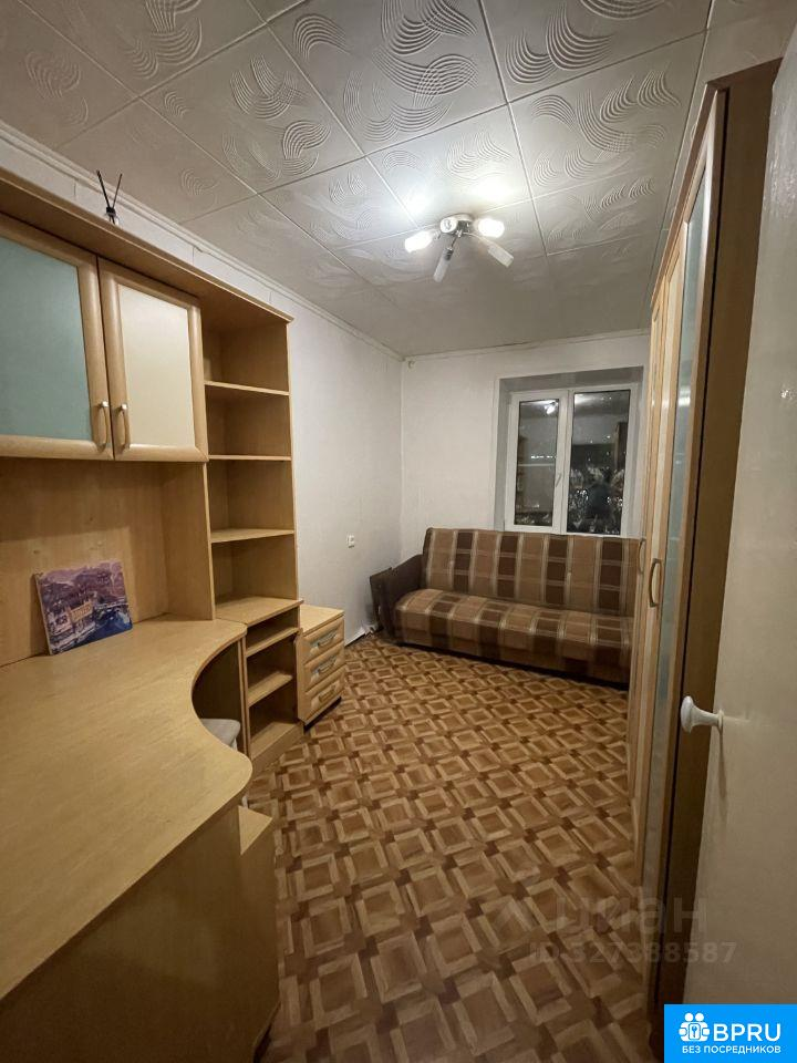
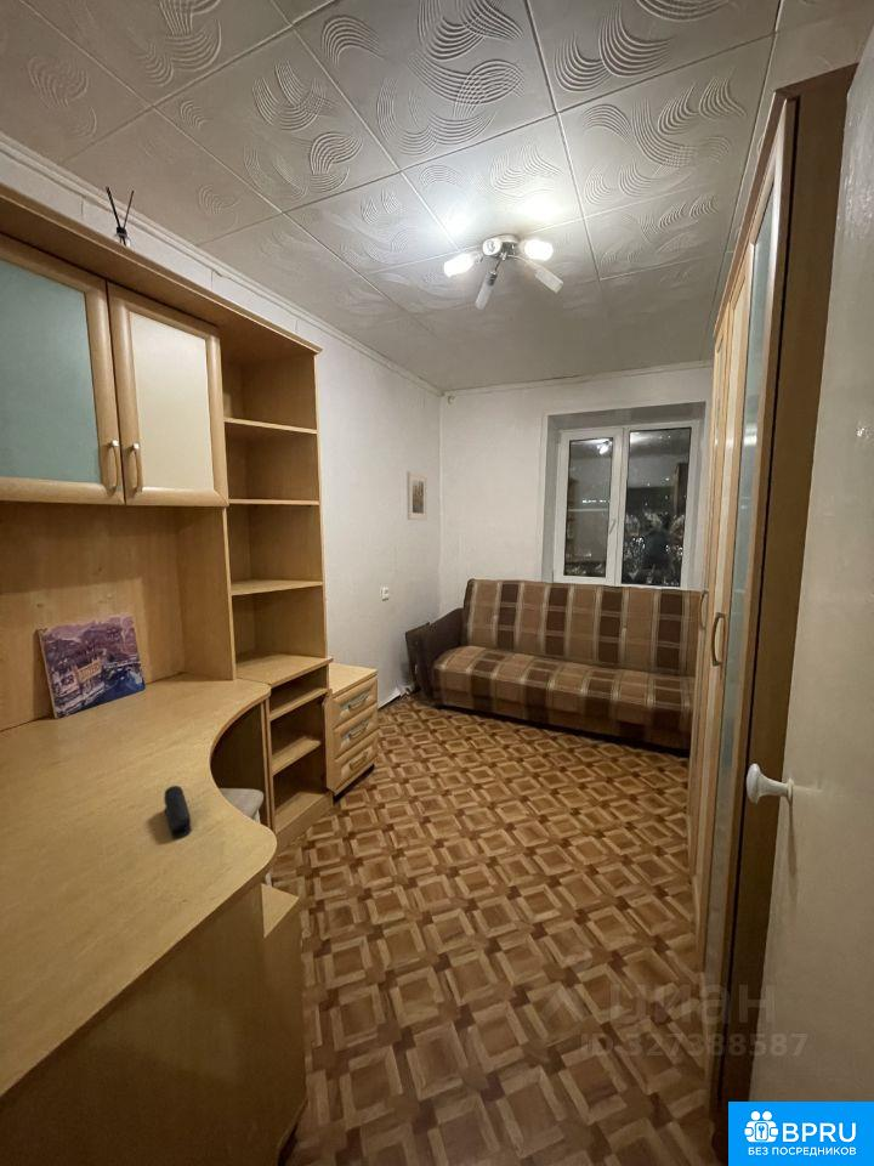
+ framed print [405,470,429,521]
+ stapler [163,785,193,839]
